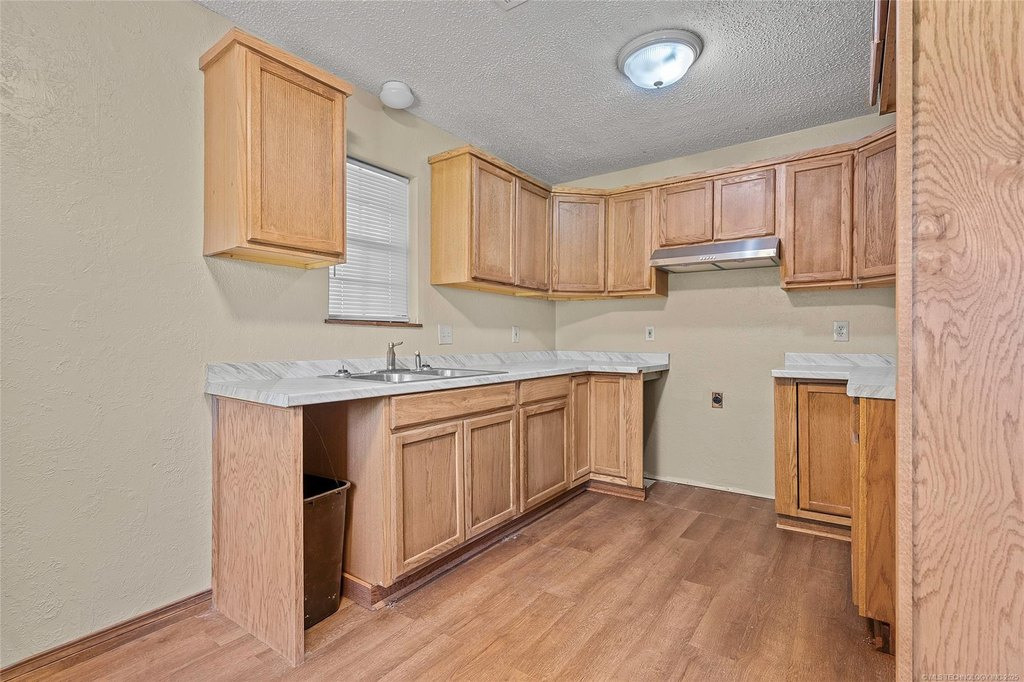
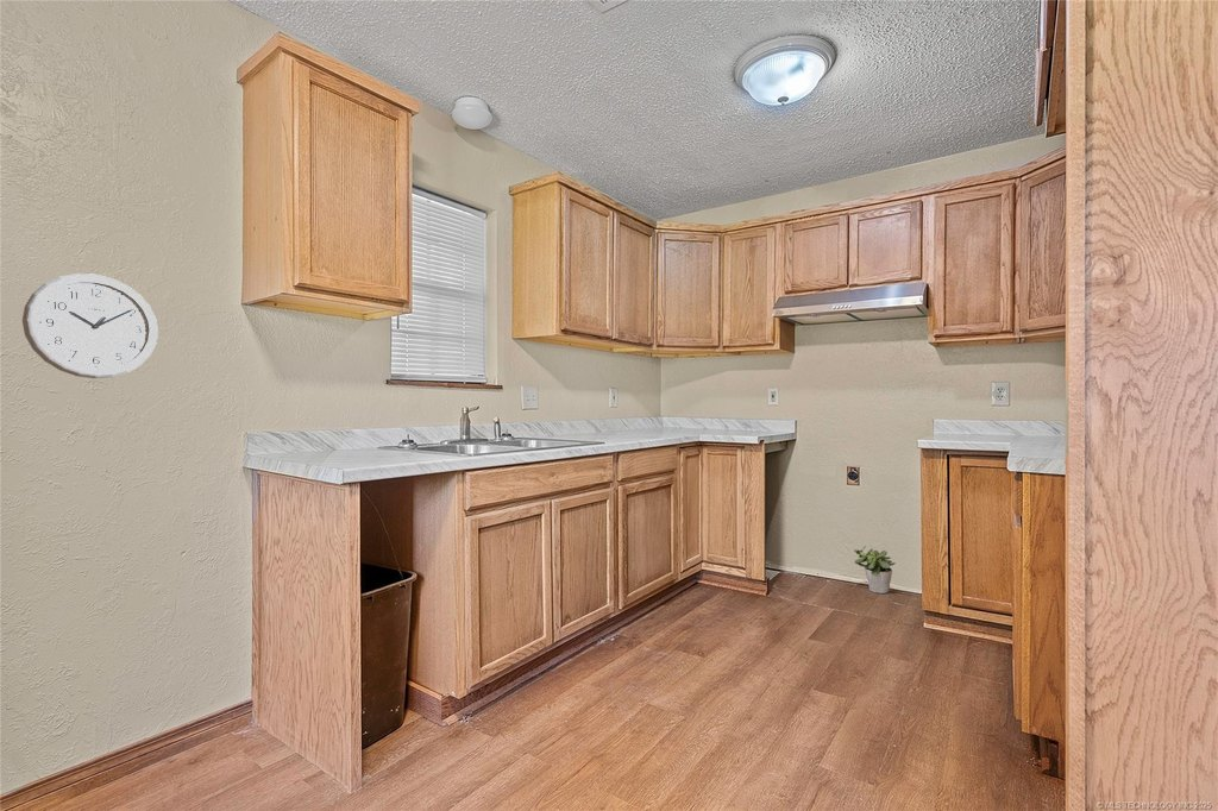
+ potted plant [853,545,897,595]
+ wall clock [21,272,159,379]
